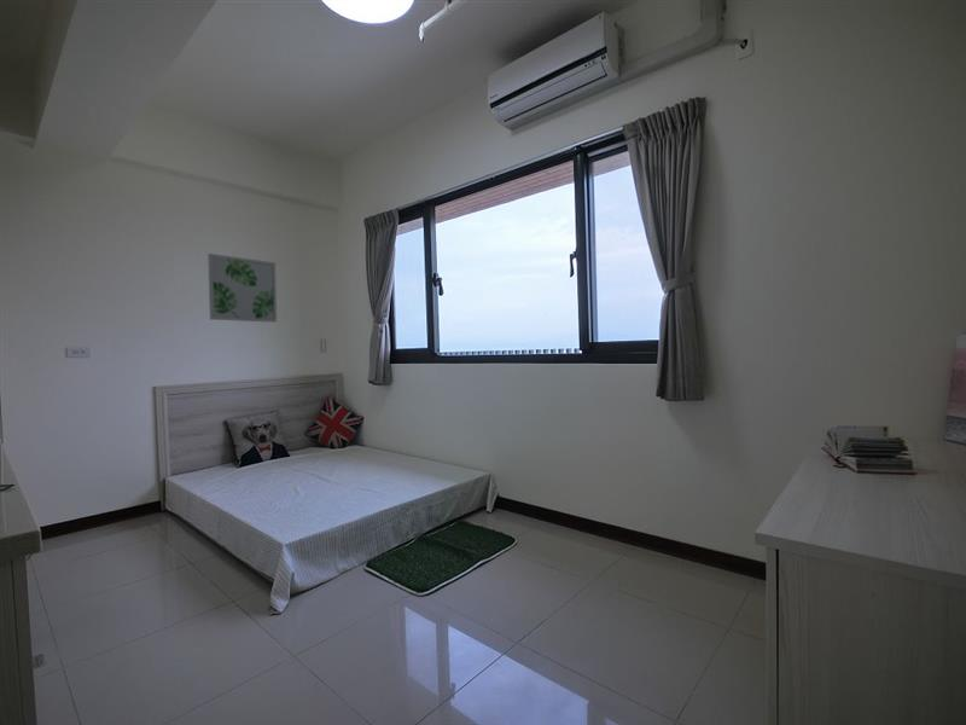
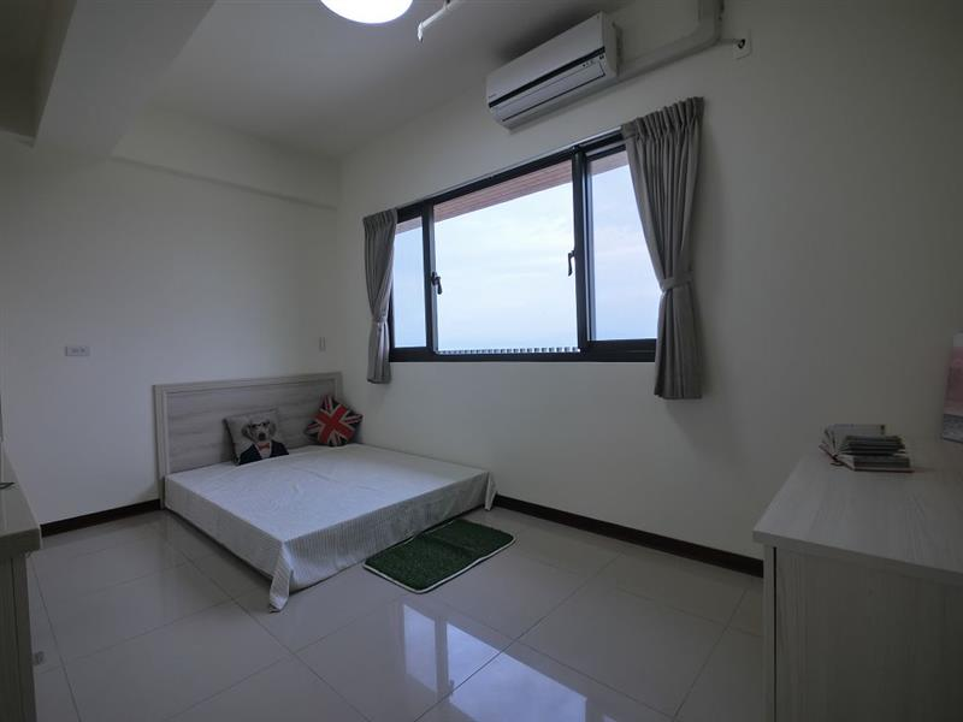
- wall art [206,253,278,324]
